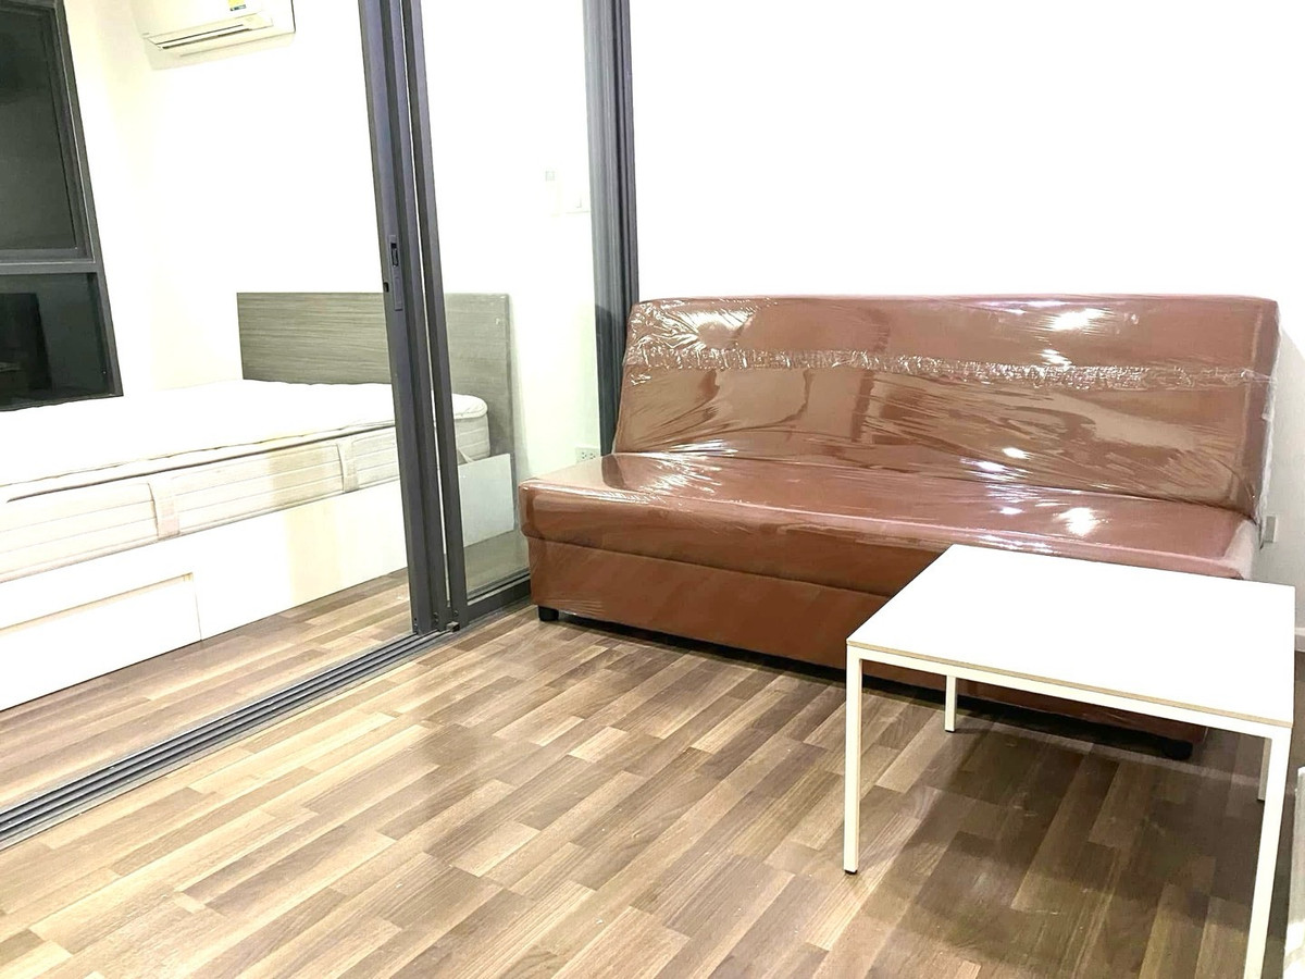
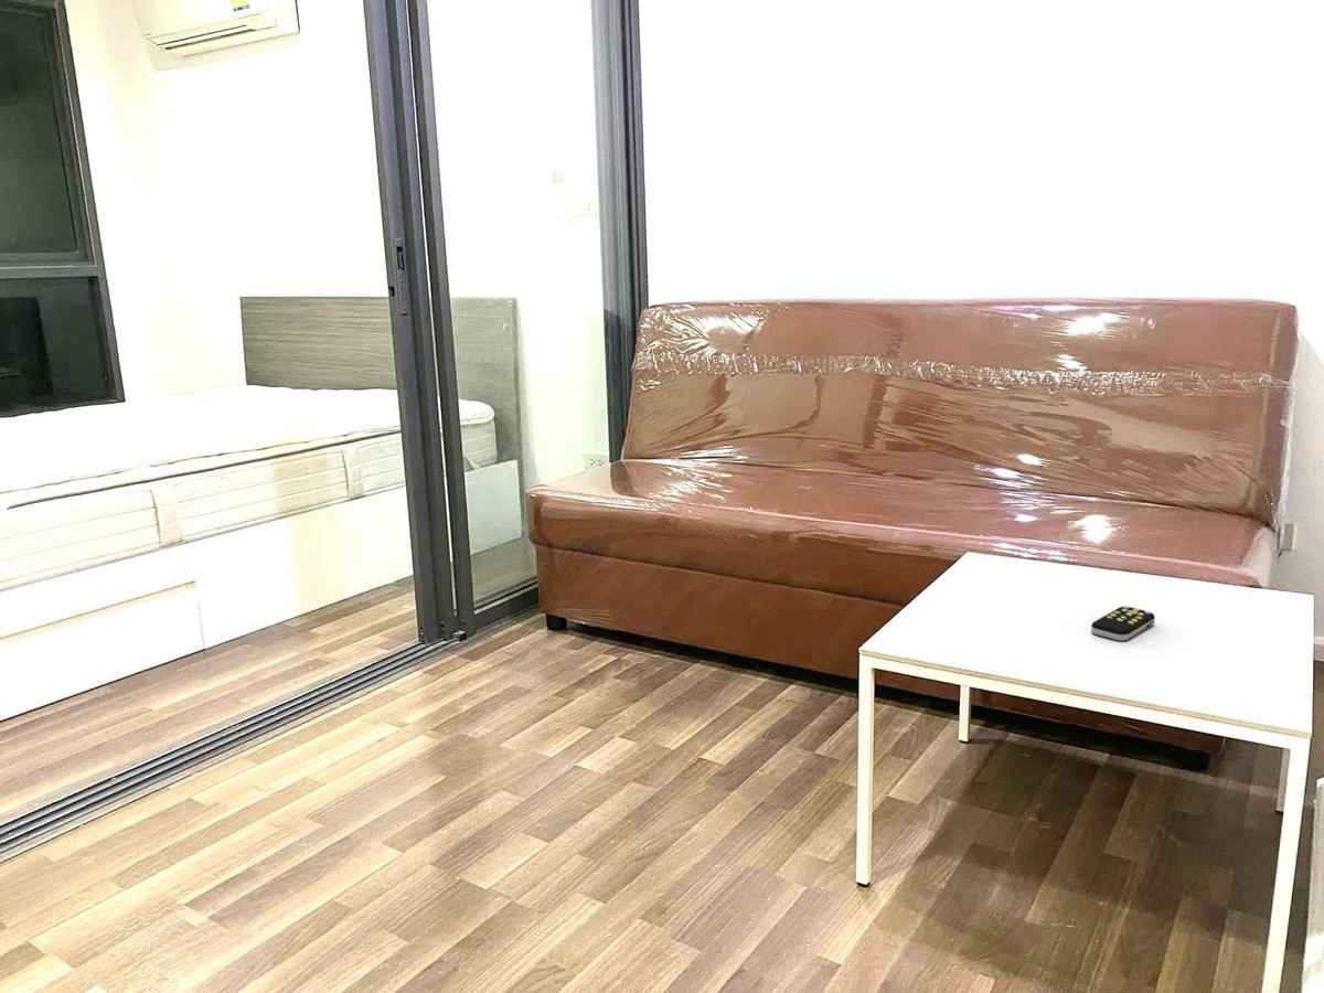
+ remote control [1090,605,1156,642]
